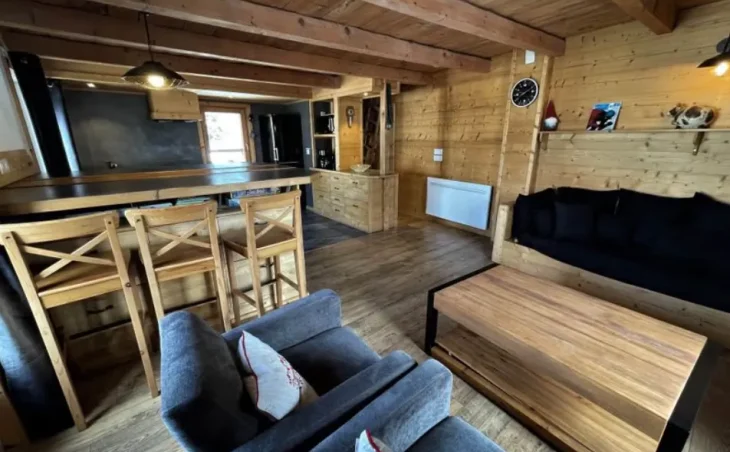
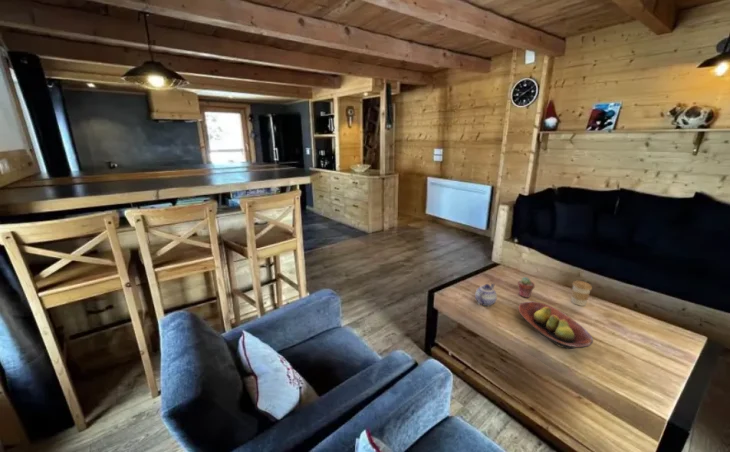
+ teapot [474,282,498,307]
+ coffee cup [571,280,593,307]
+ fruit bowl [517,301,594,350]
+ potted succulent [517,276,536,299]
